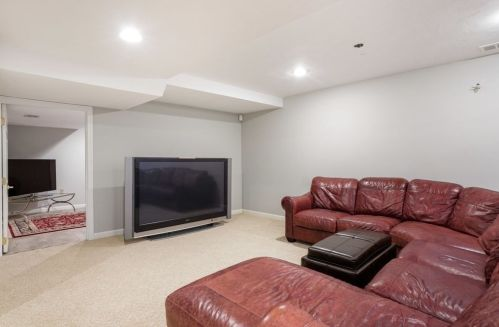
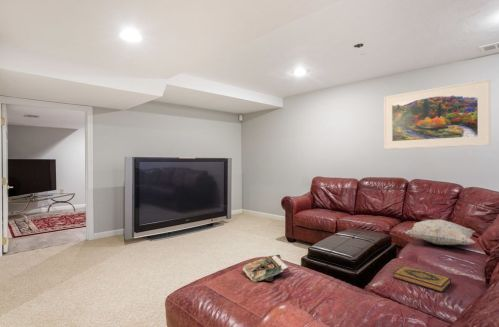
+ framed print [383,78,491,150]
+ magazine [242,254,289,283]
+ decorative pillow [404,218,477,246]
+ hardback book [392,265,452,293]
